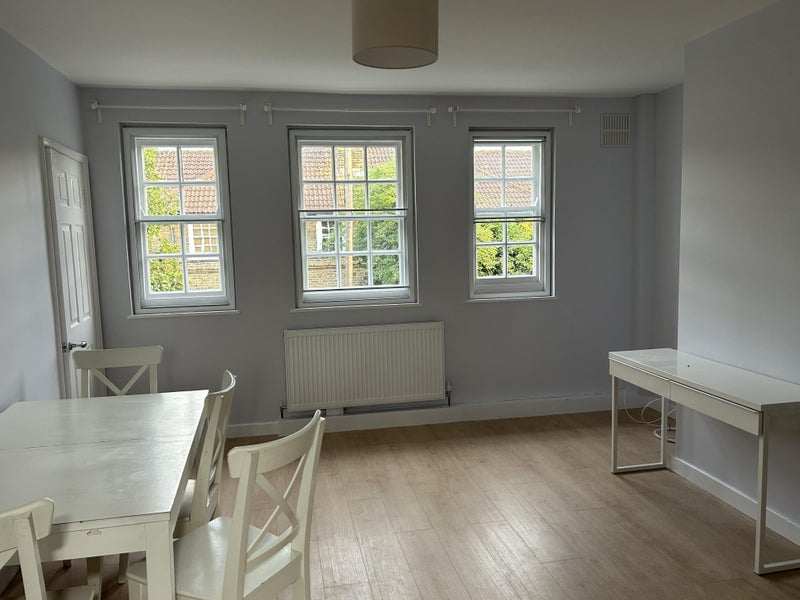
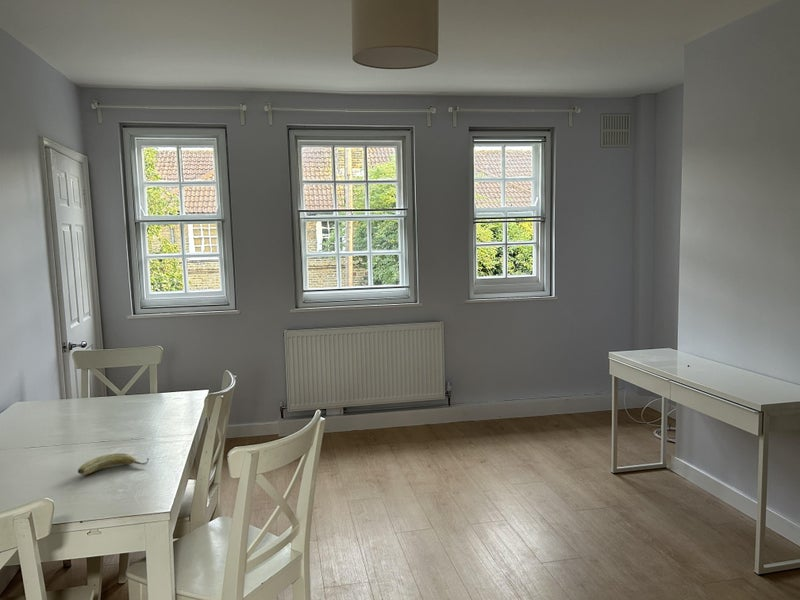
+ fruit [77,453,150,476]
